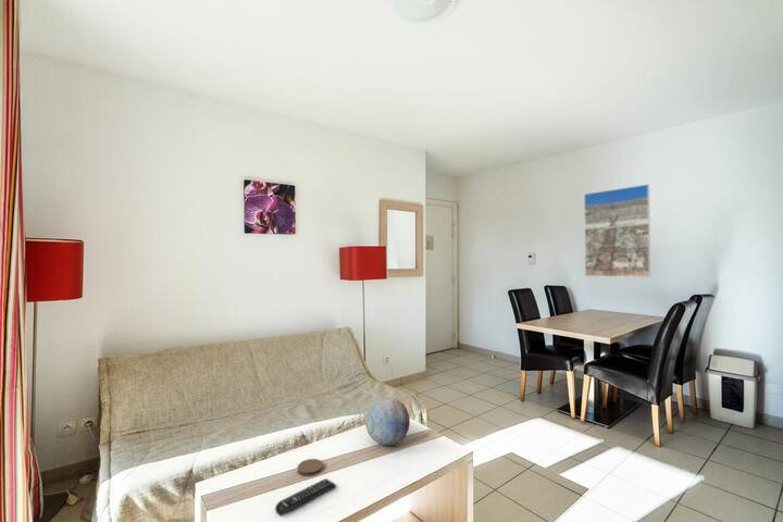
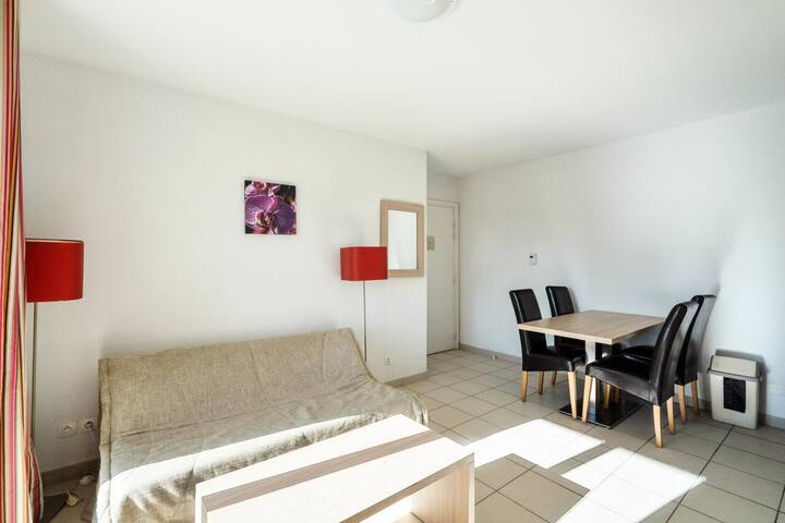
- coaster [297,458,324,477]
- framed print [583,183,651,278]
- remote control [274,477,337,517]
- decorative orb [364,397,411,446]
